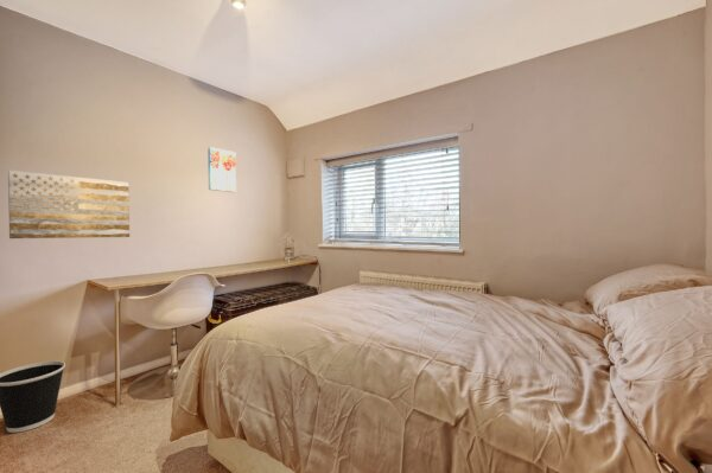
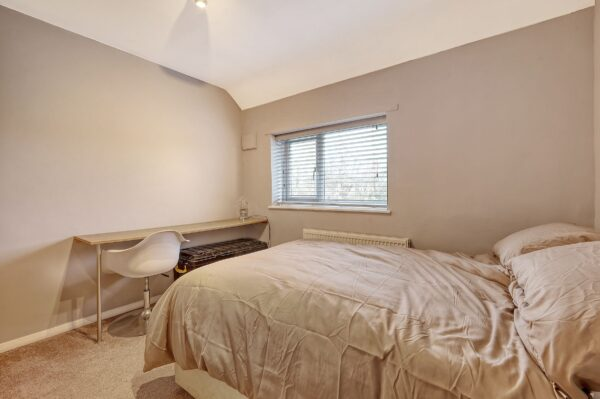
- wall art [206,146,237,193]
- wall art [7,170,131,239]
- wastebasket [0,360,66,434]
